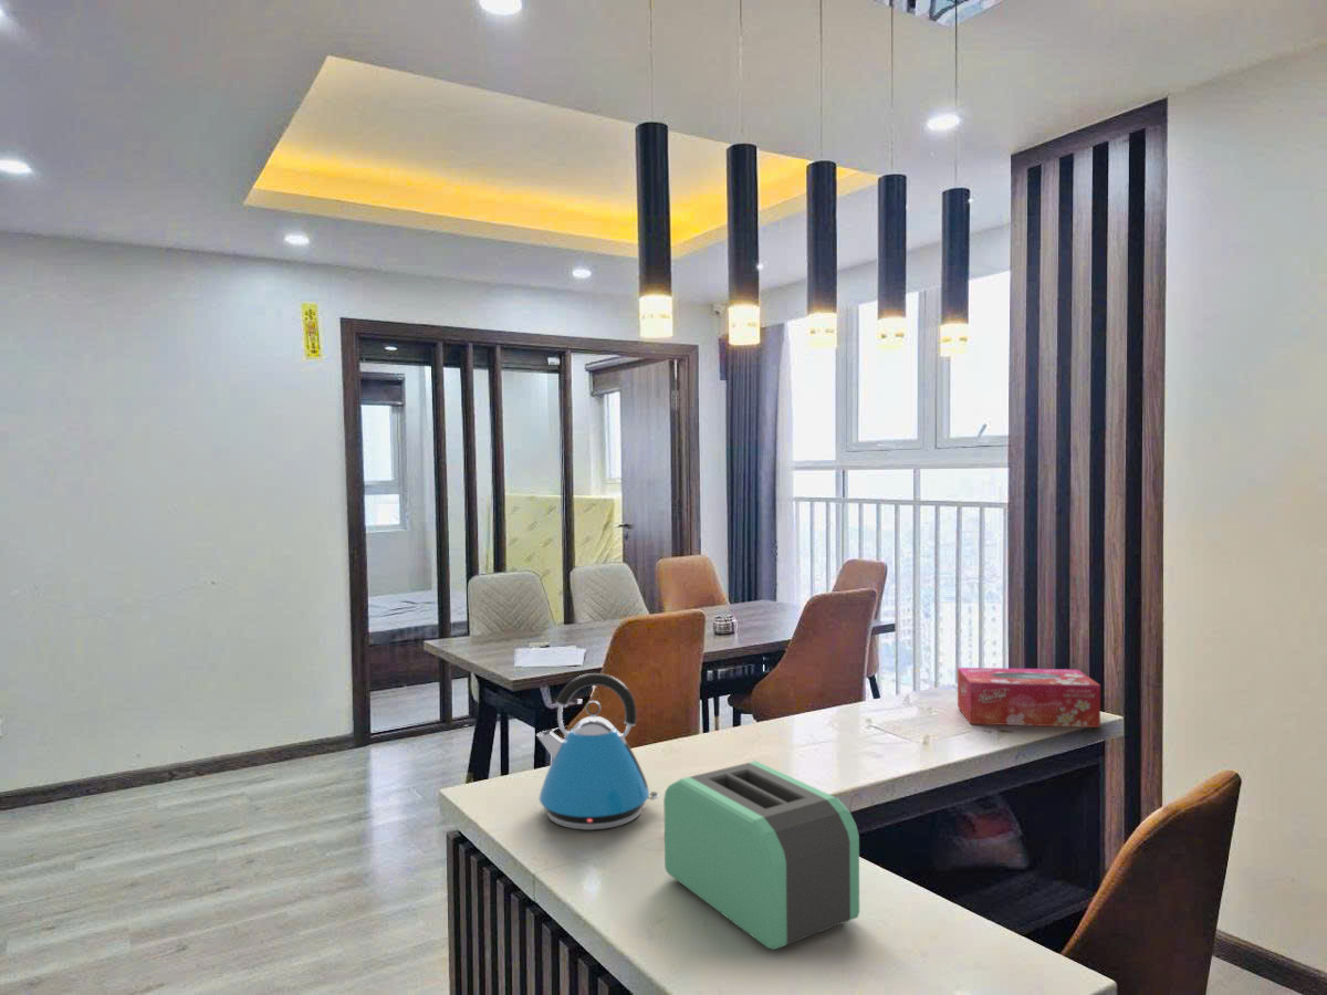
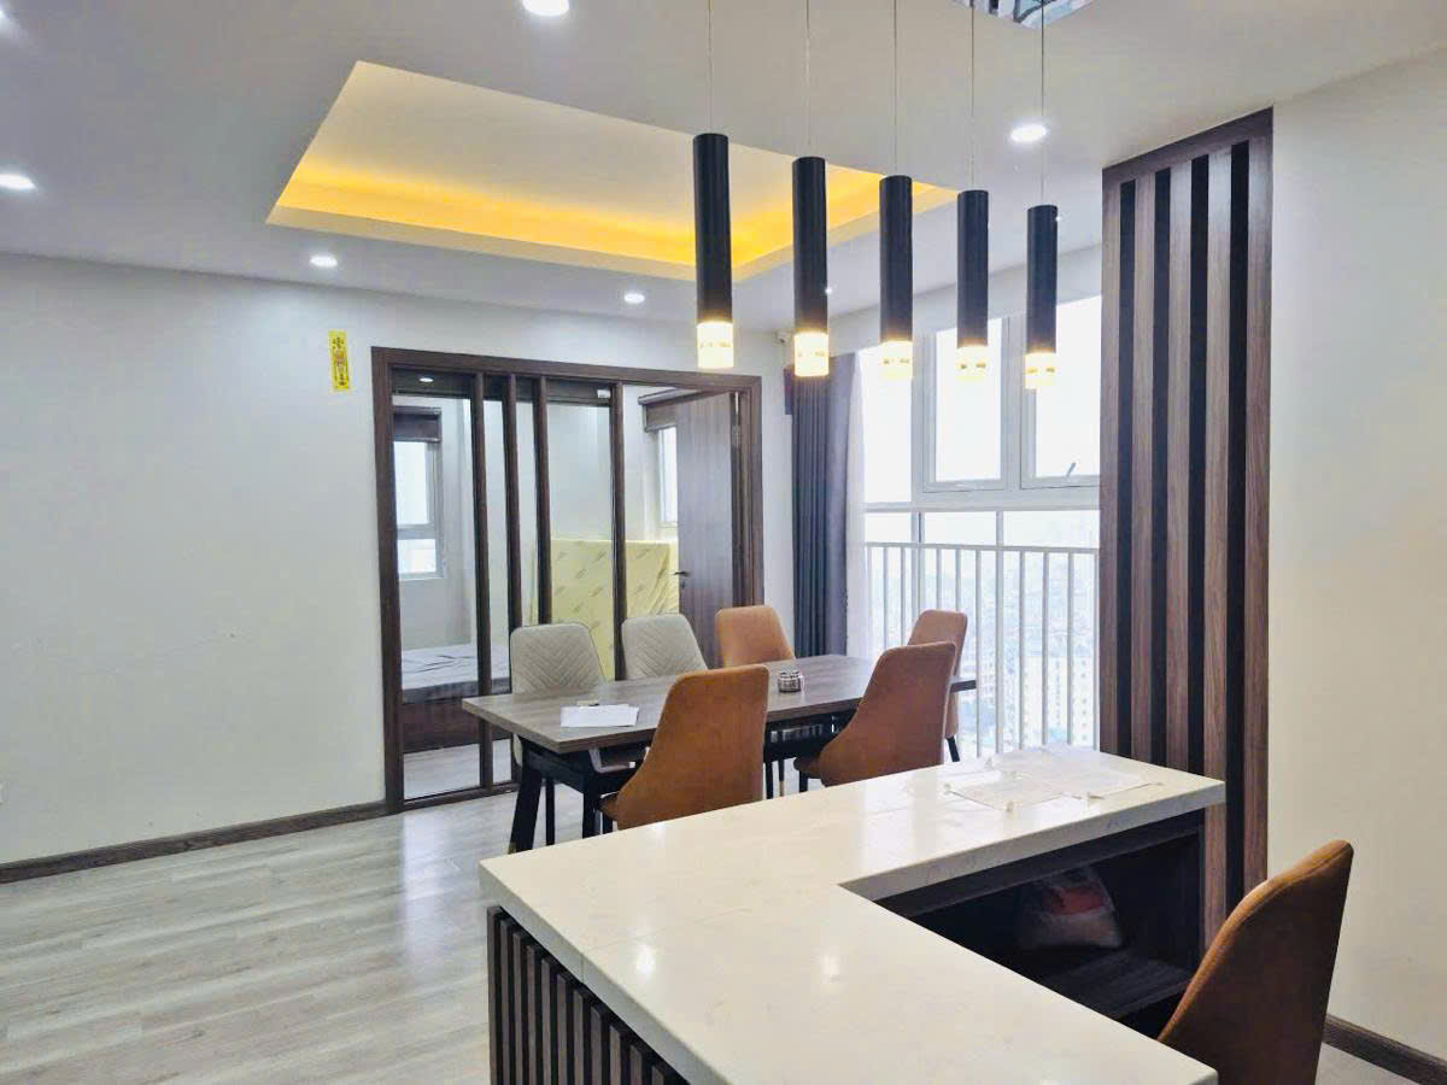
- tissue box [957,667,1101,729]
- kettle [535,672,660,831]
- toaster [662,760,860,951]
